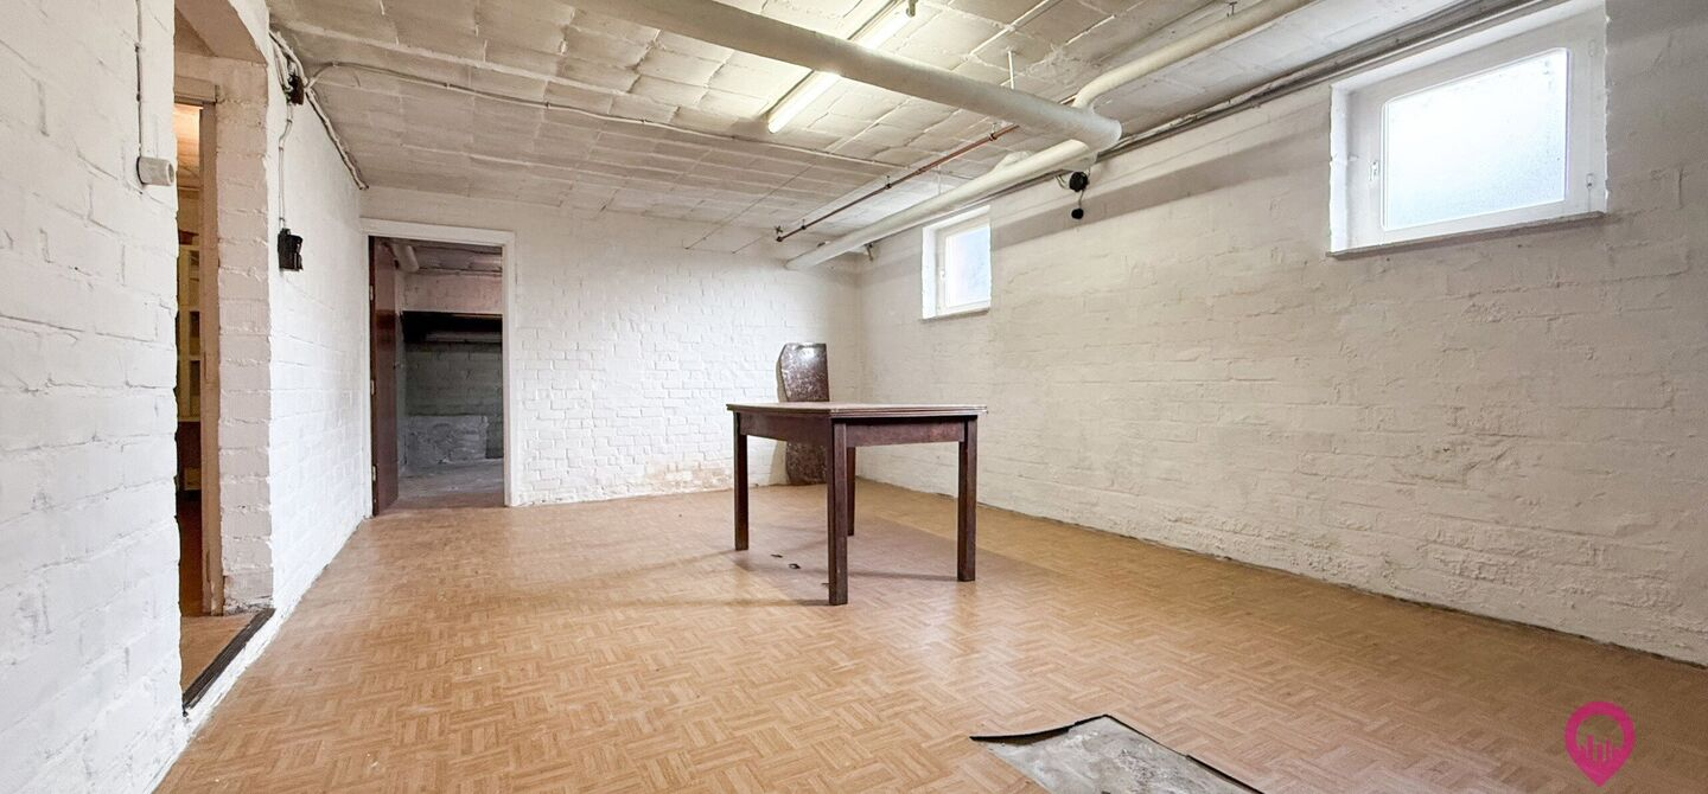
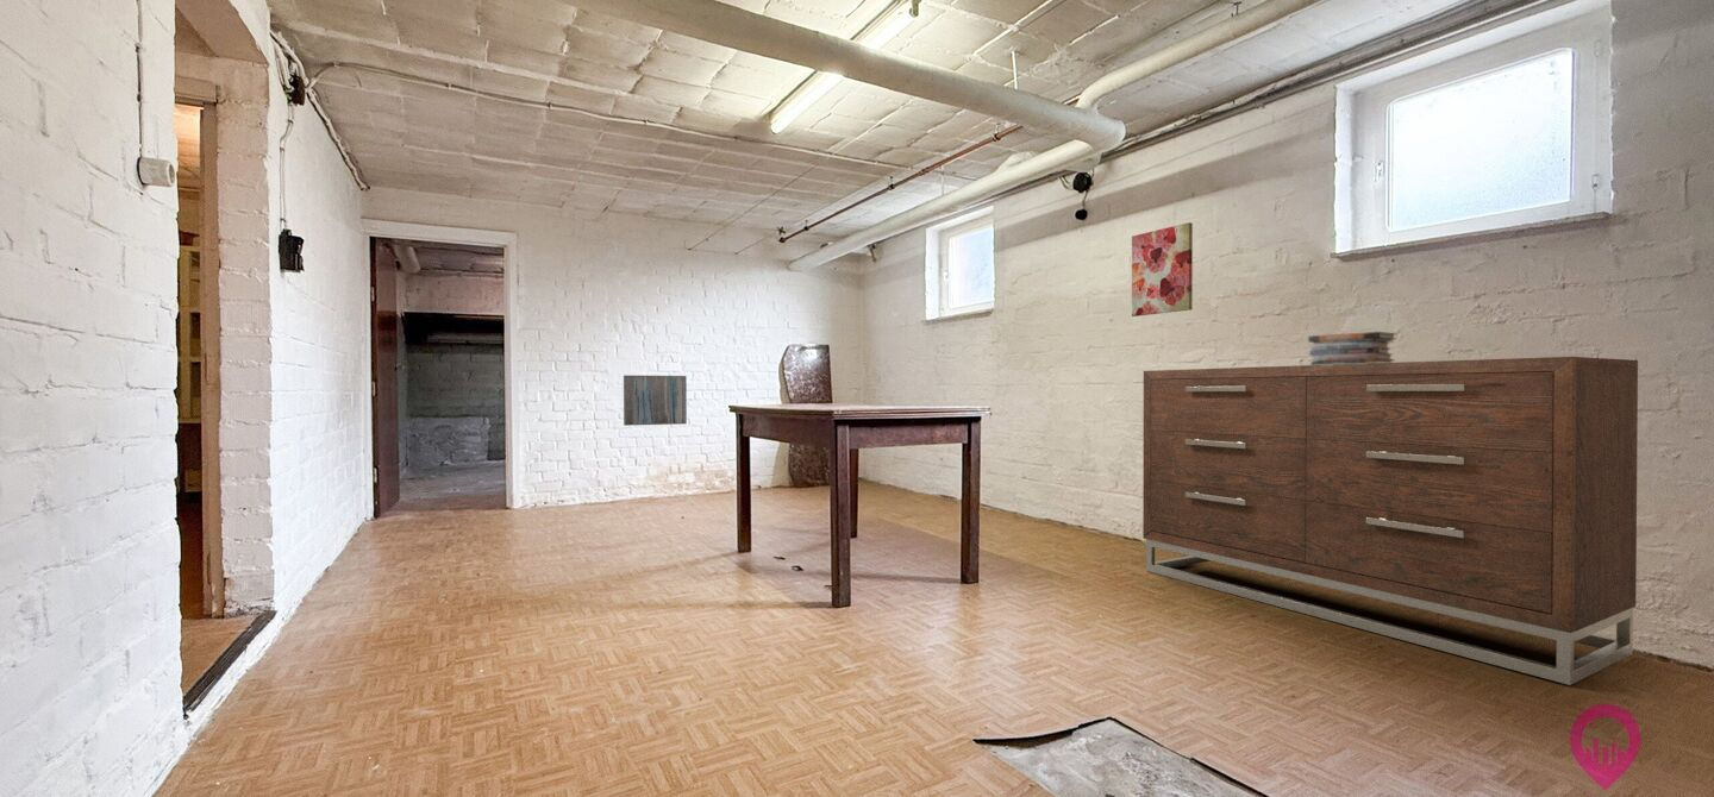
+ wall art [623,375,688,427]
+ wall art [1131,221,1194,318]
+ book stack [1307,331,1397,365]
+ dresser [1141,356,1639,686]
